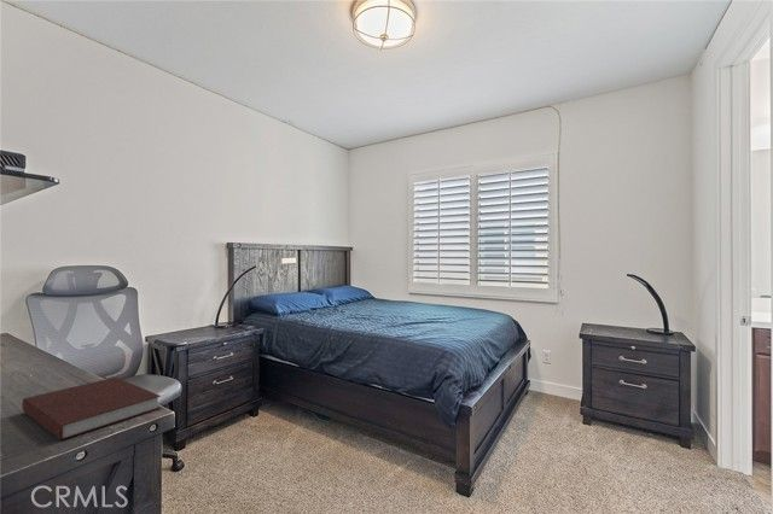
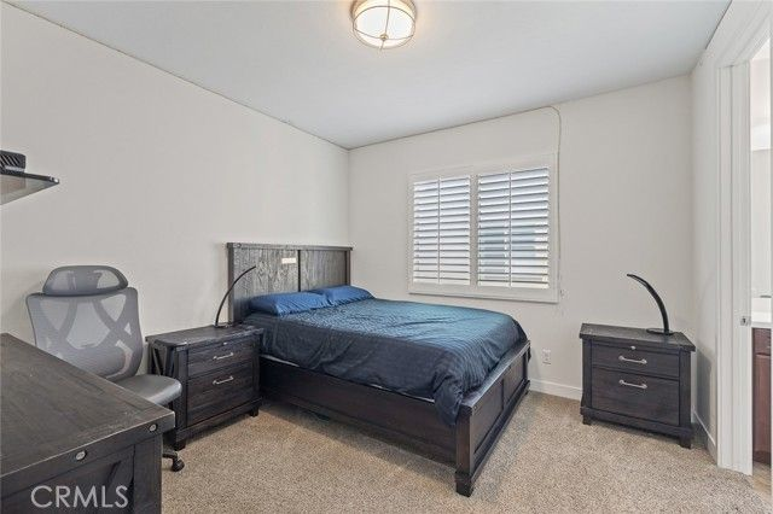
- notebook [21,376,162,442]
